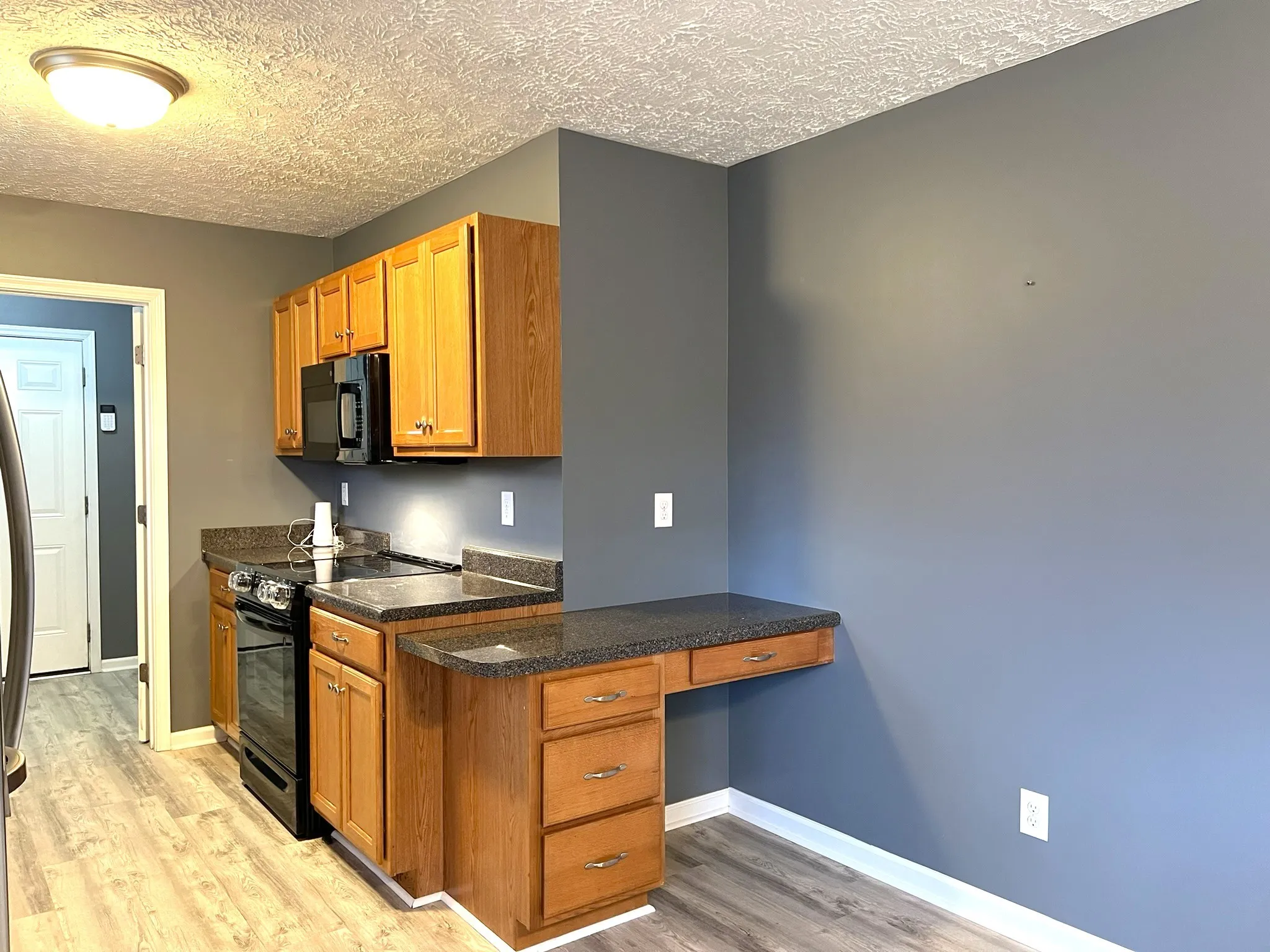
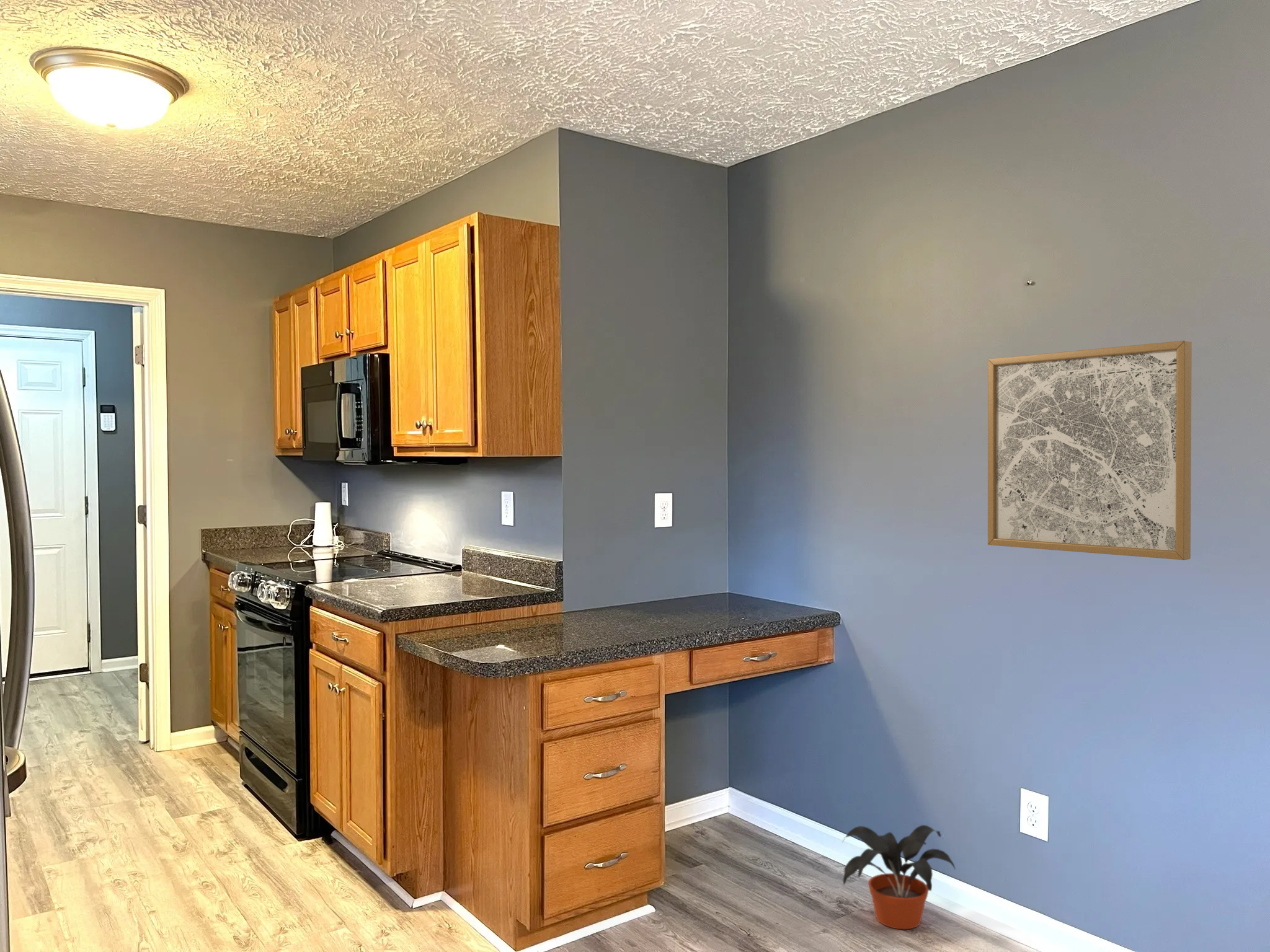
+ potted plant [841,824,956,930]
+ wall art [987,340,1192,560]
